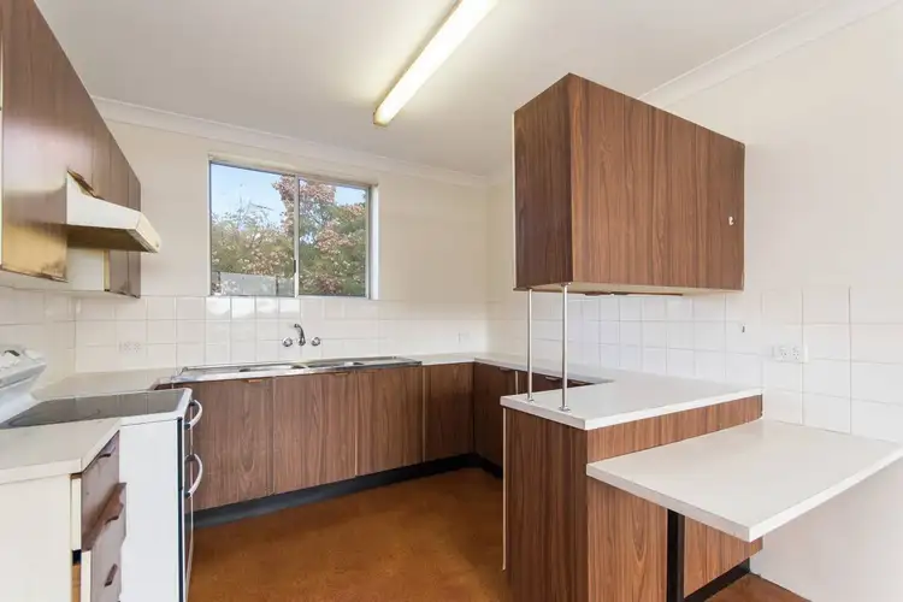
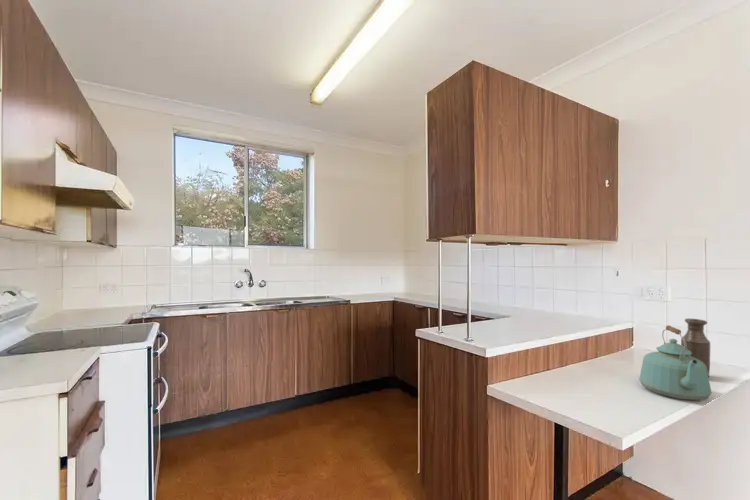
+ bottle [680,318,711,379]
+ kettle [638,324,713,401]
